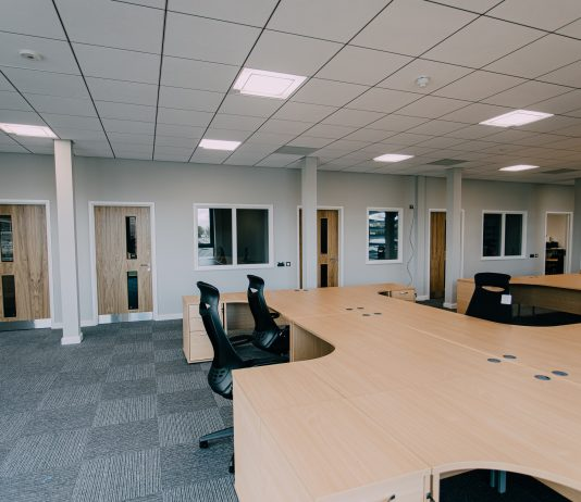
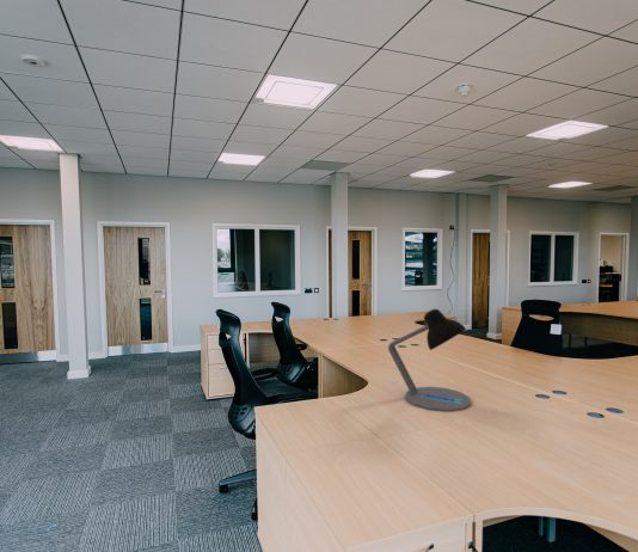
+ desk lamp [387,308,472,412]
